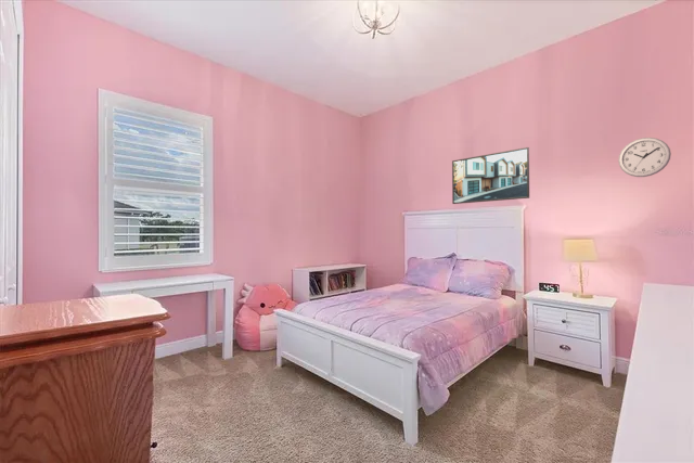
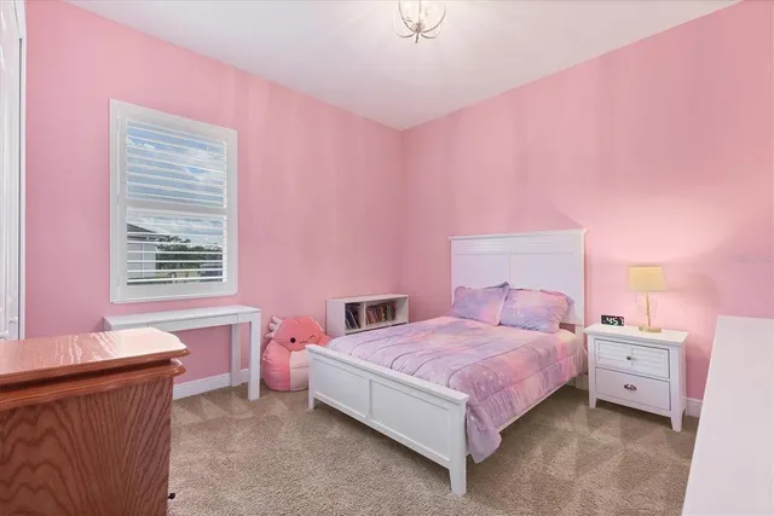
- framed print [451,146,530,205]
- wall clock [617,137,672,178]
